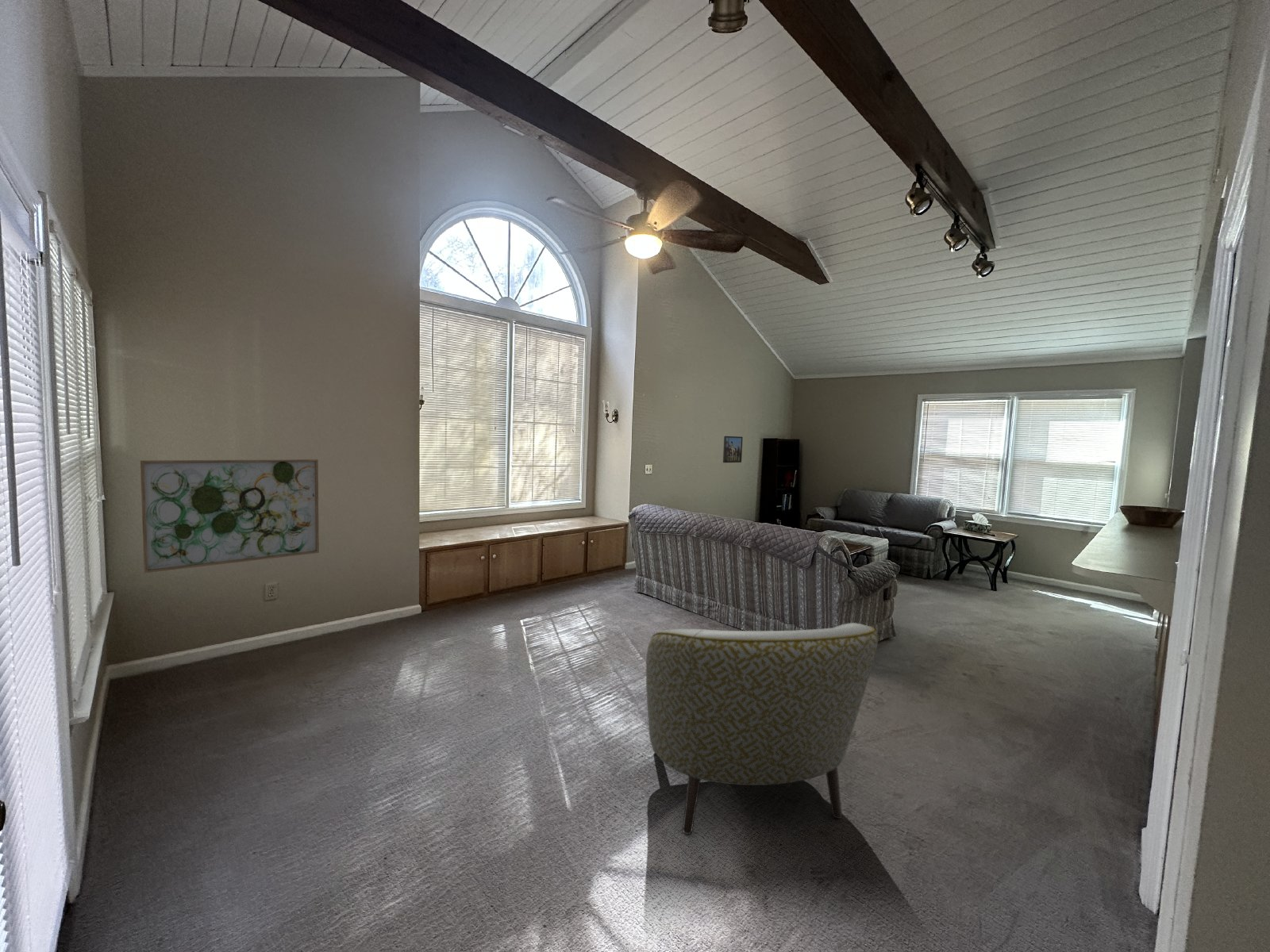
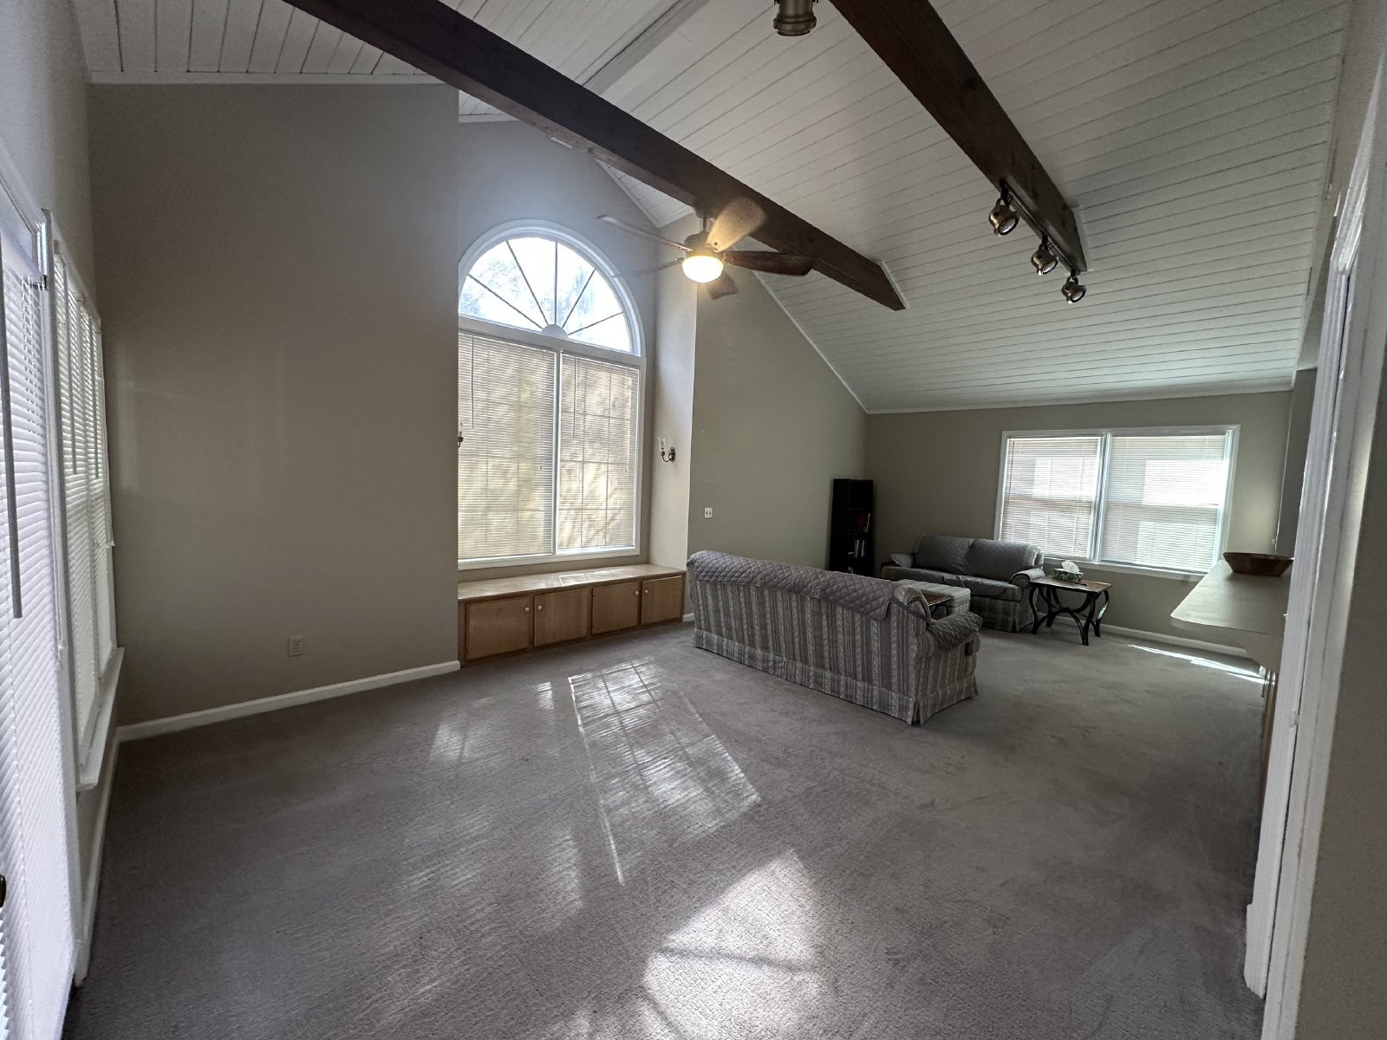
- armchair [645,622,879,835]
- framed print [722,436,744,463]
- wall art [140,459,320,574]
